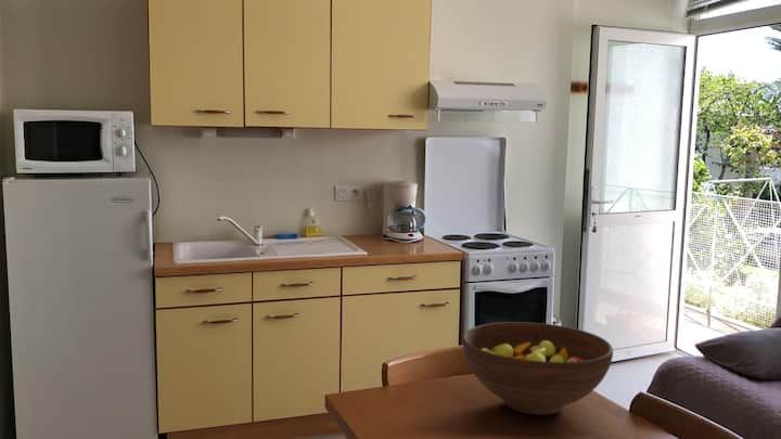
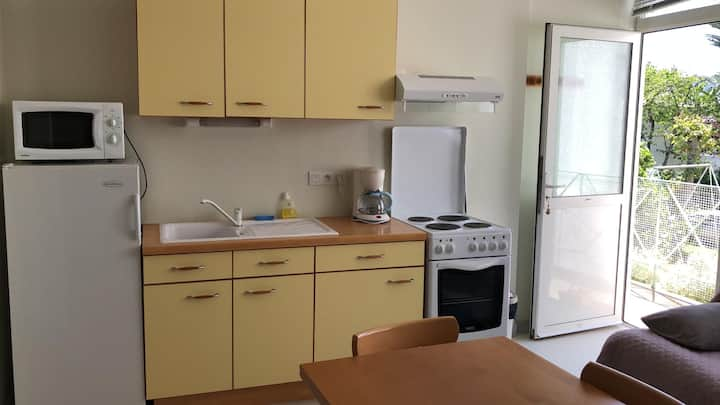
- fruit bowl [461,321,614,416]
